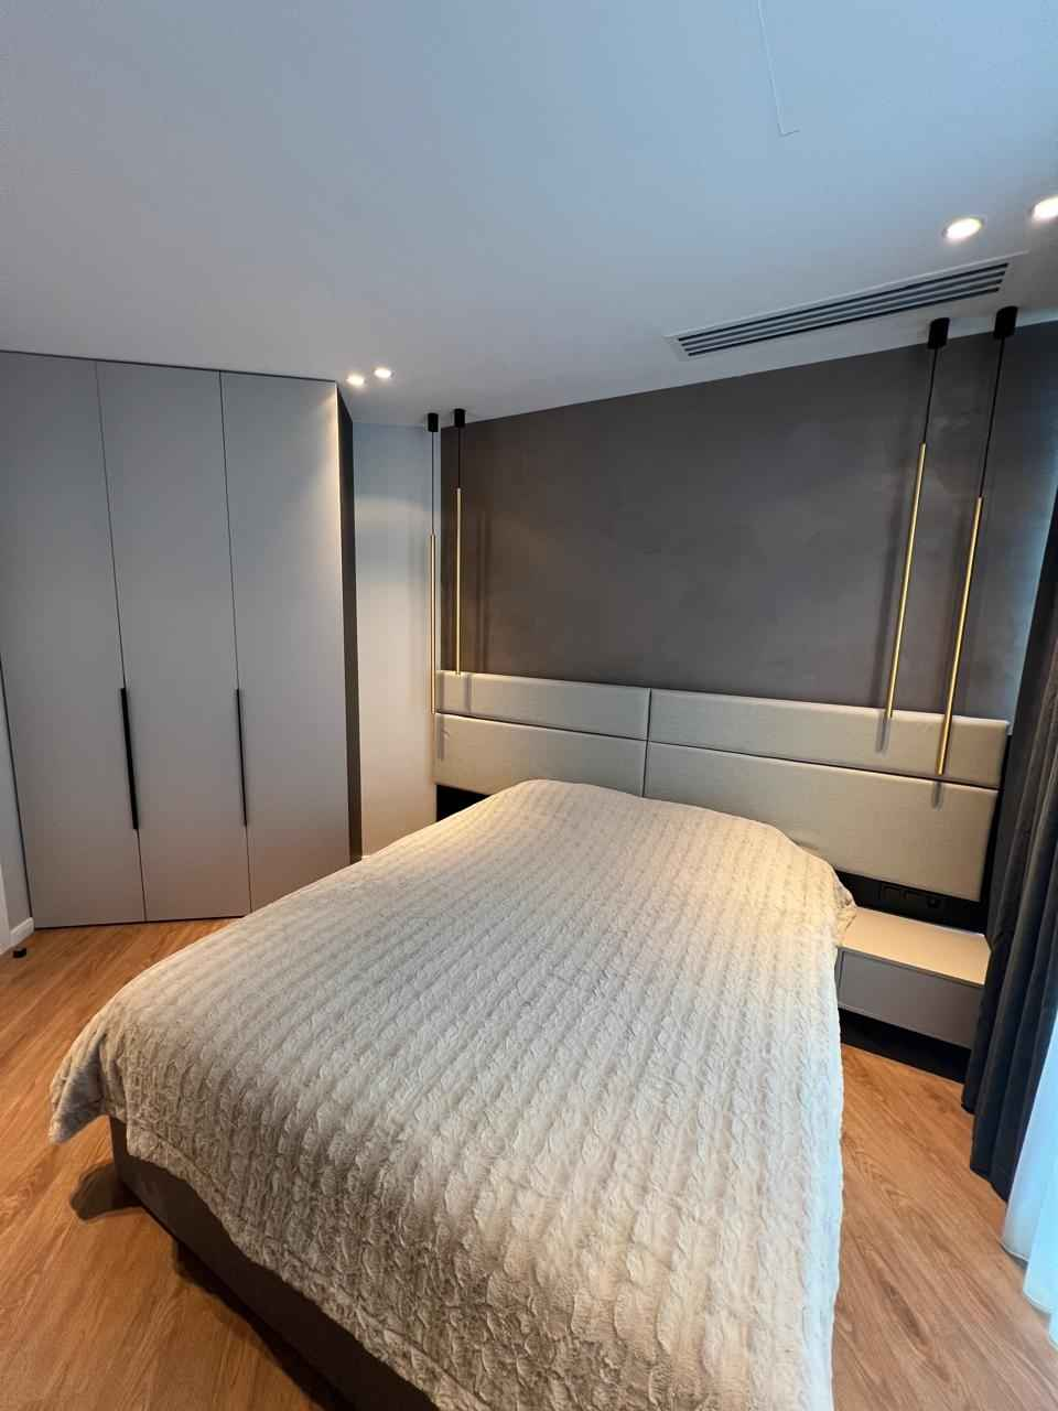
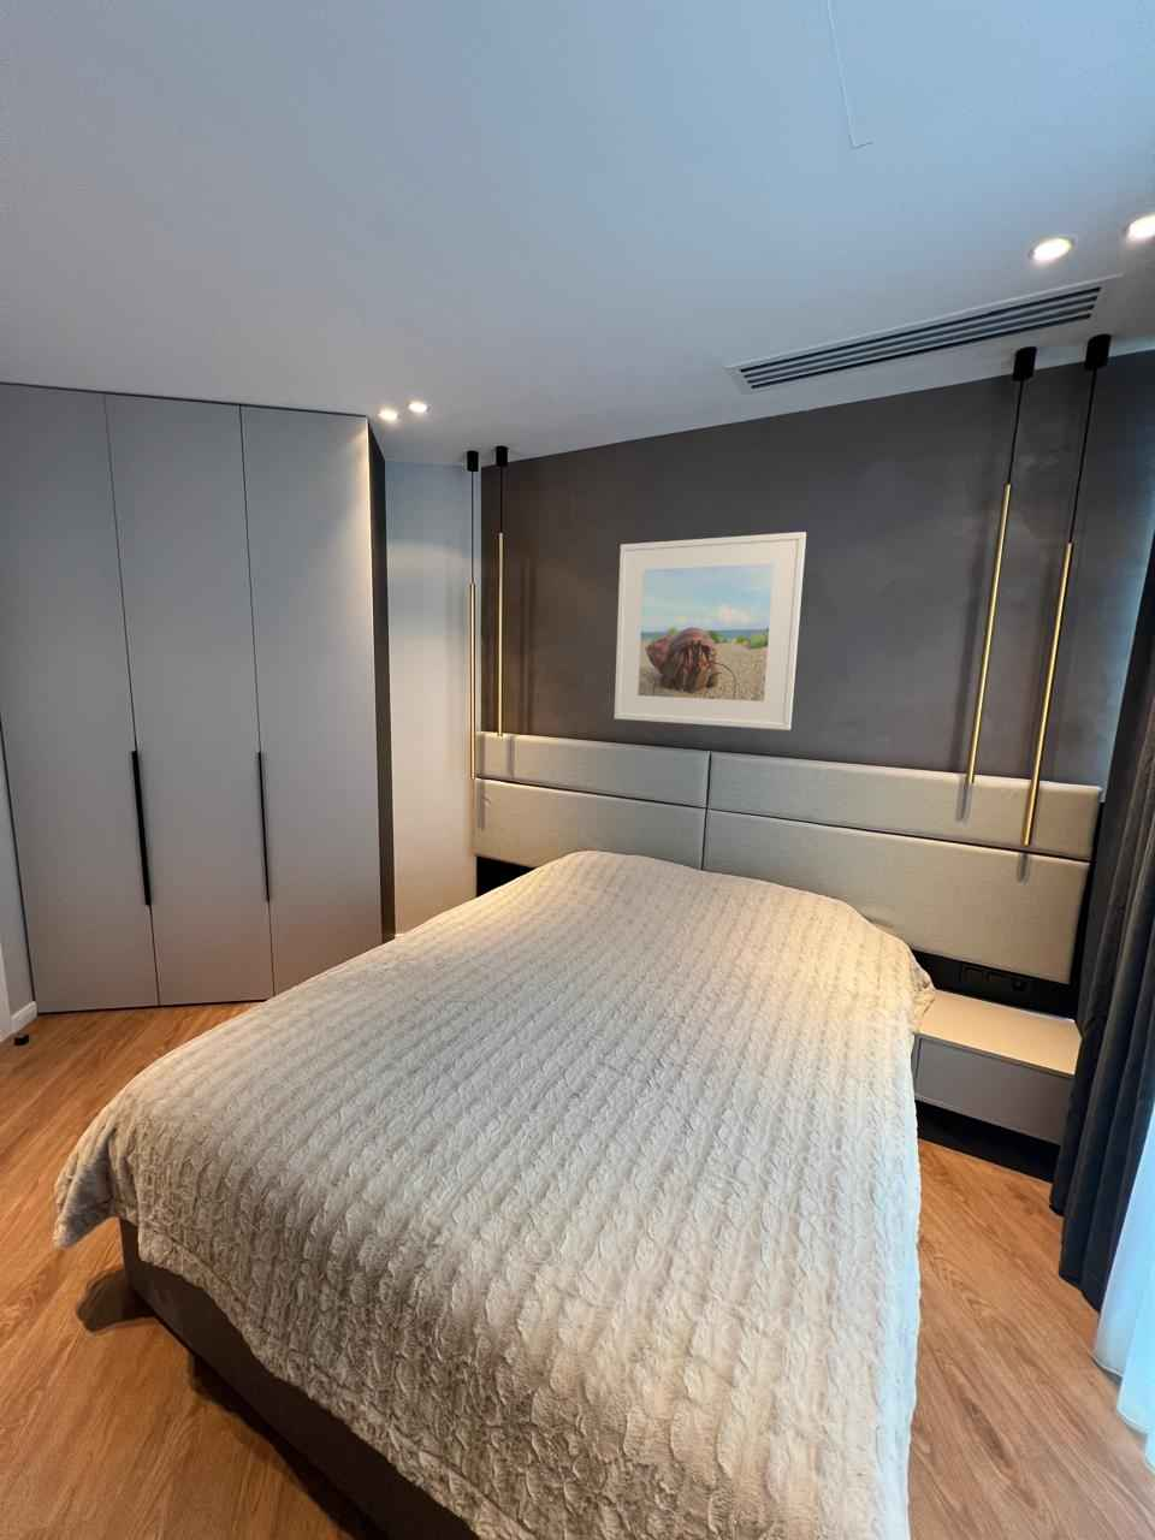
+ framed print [614,531,807,731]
